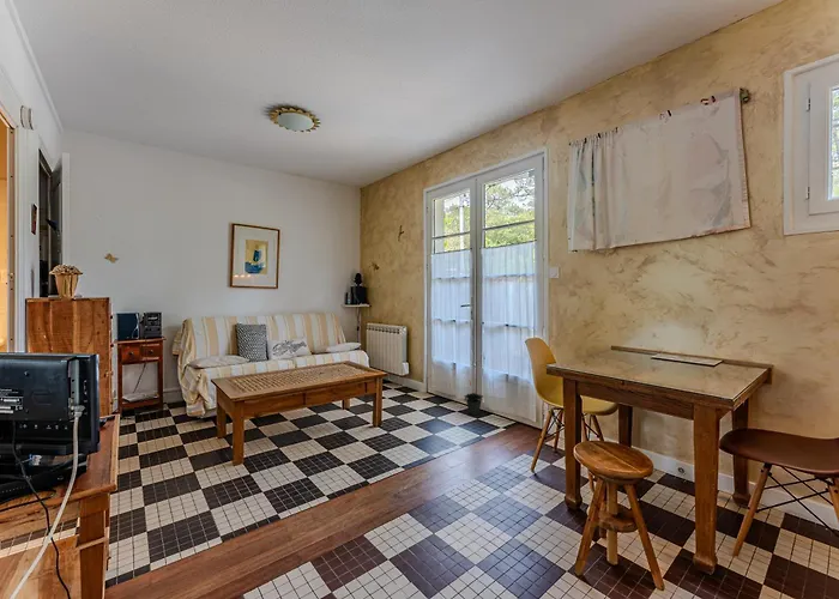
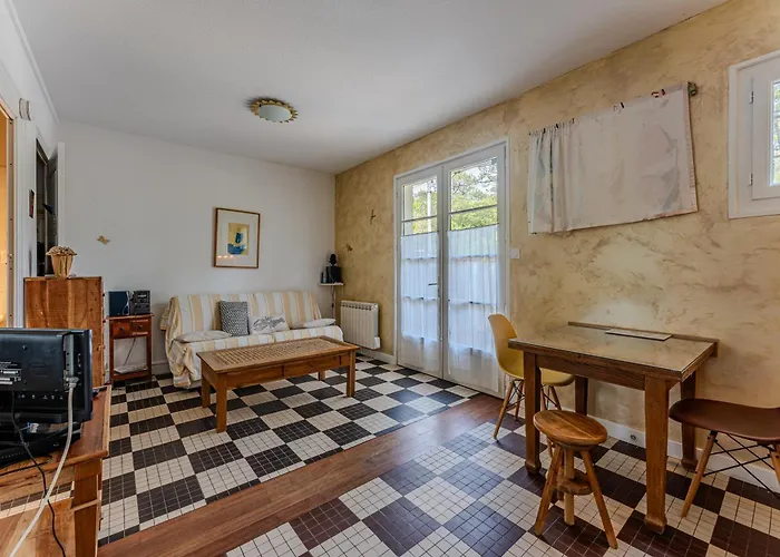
- potted plant [463,381,484,416]
